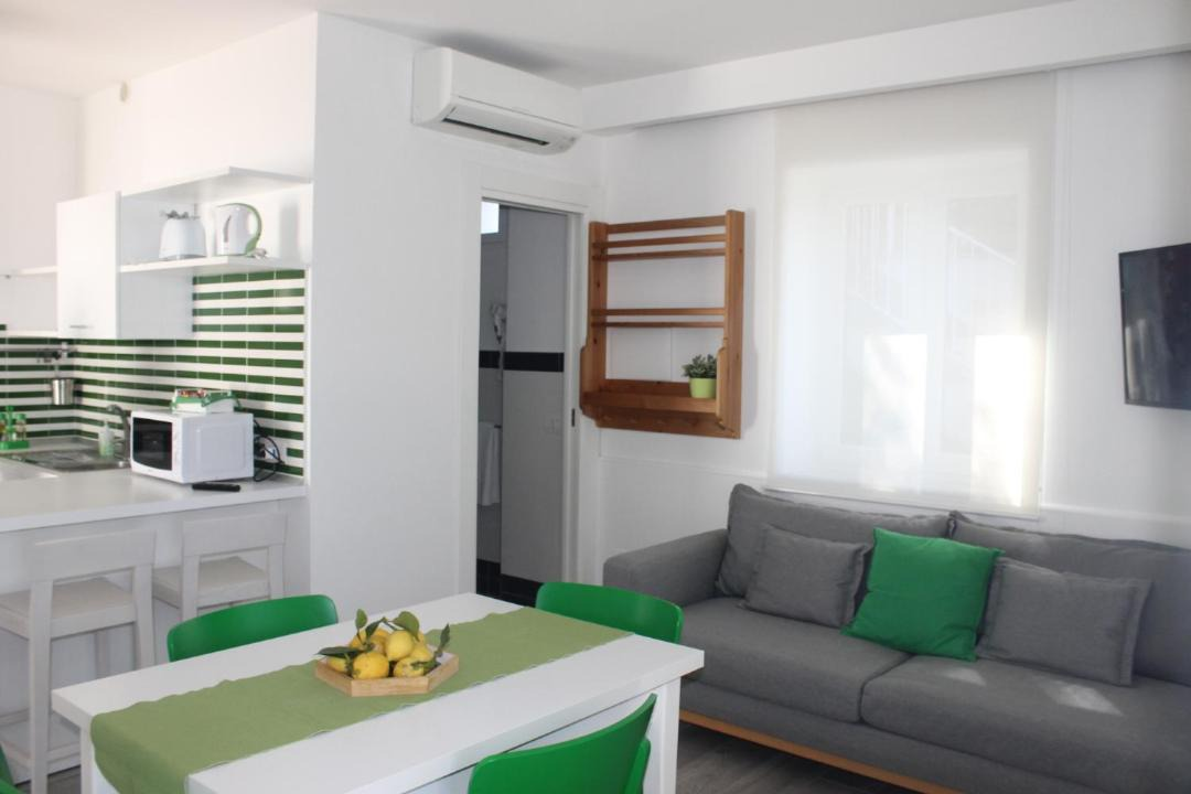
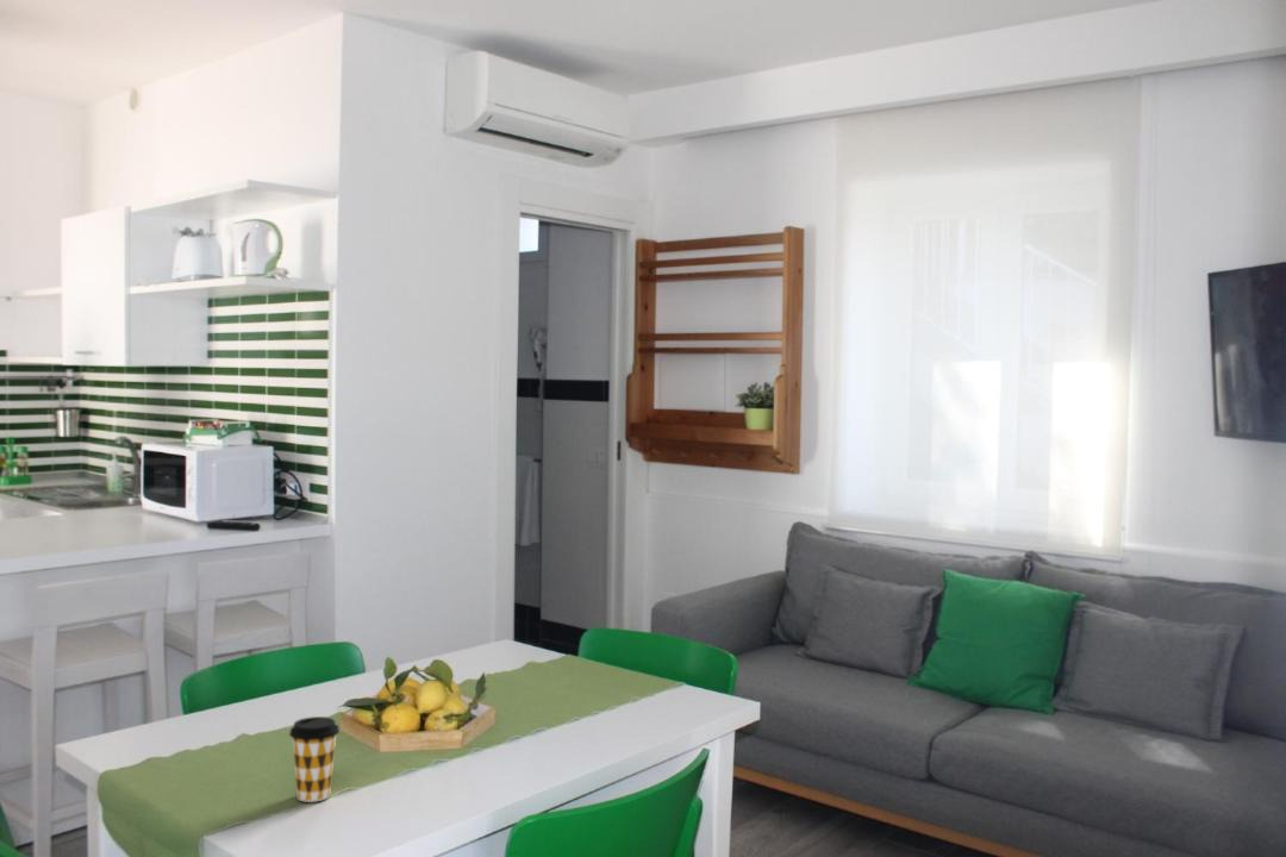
+ coffee cup [288,715,341,803]
